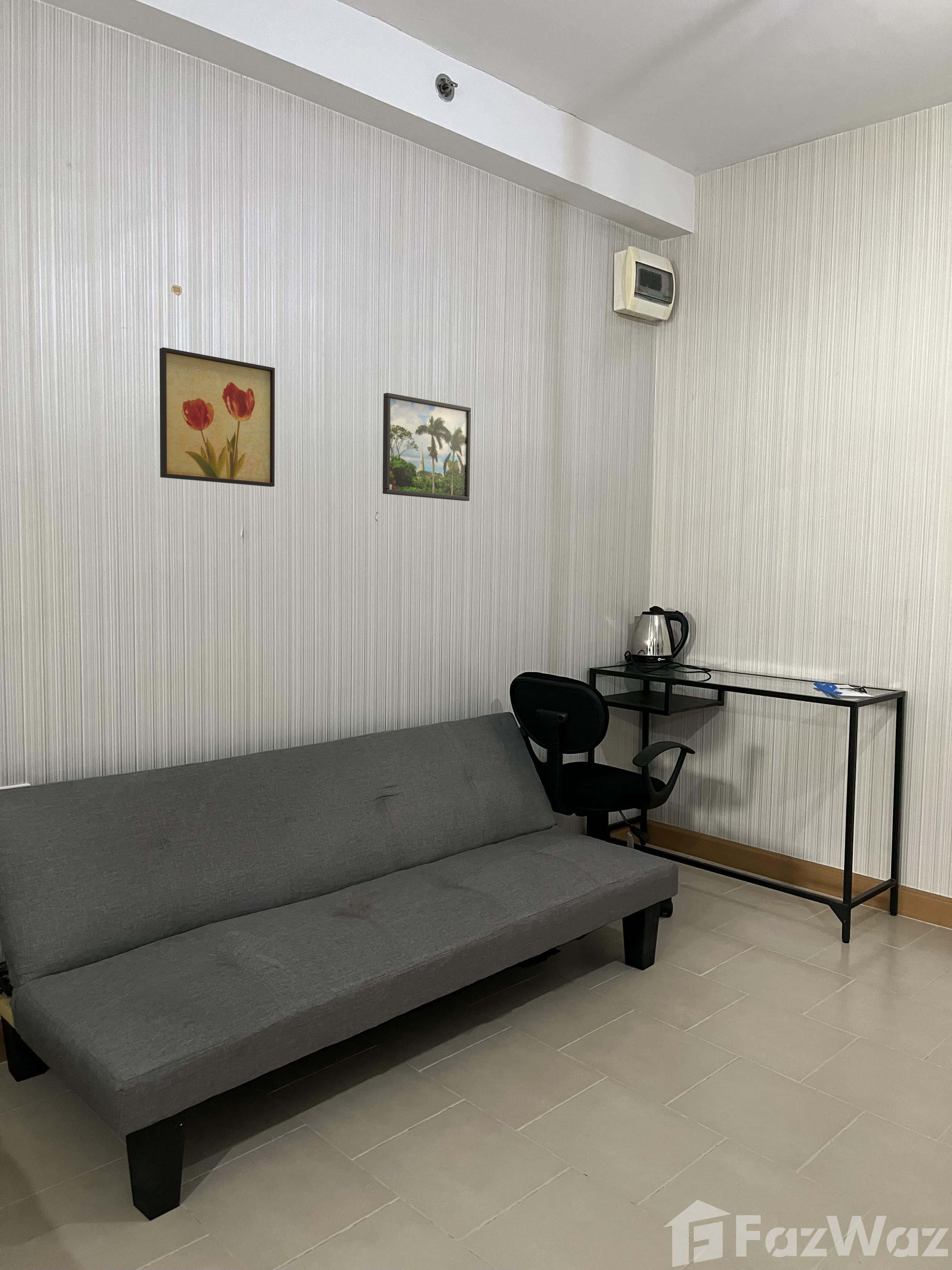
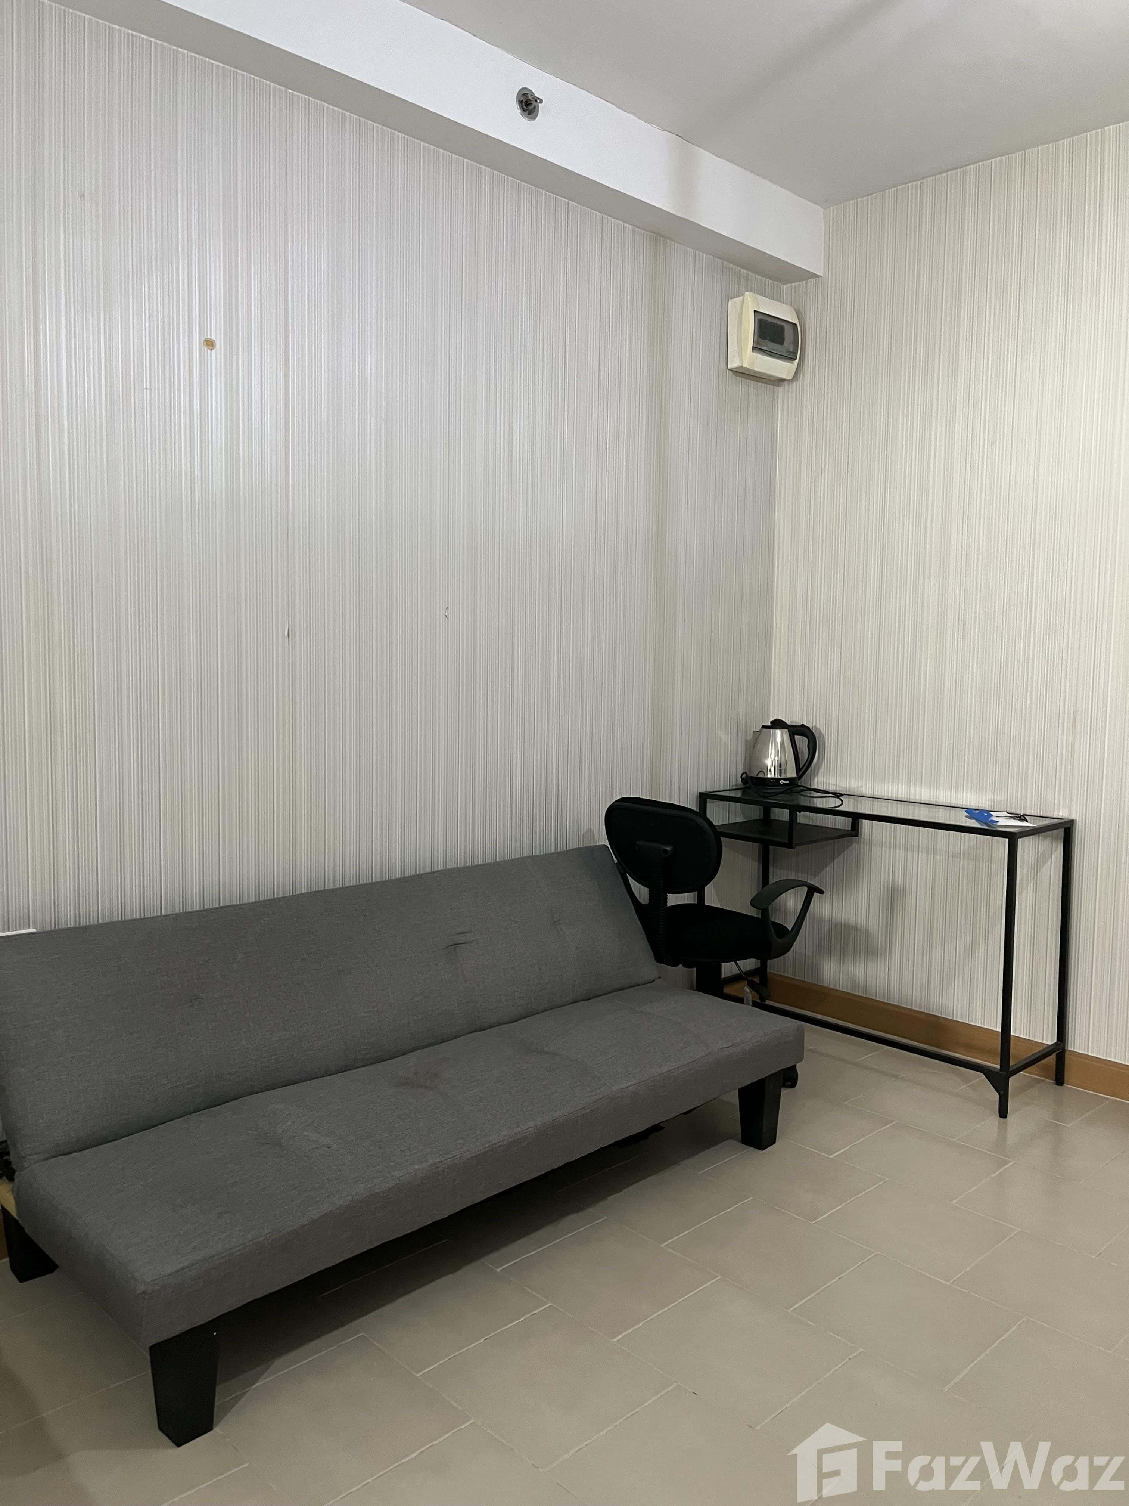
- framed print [382,392,471,501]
- wall art [159,347,275,487]
